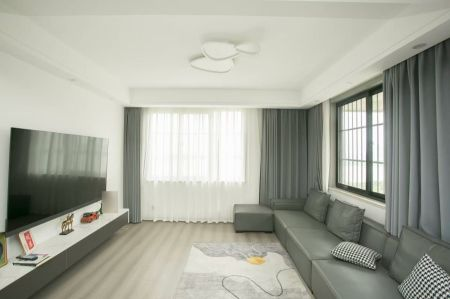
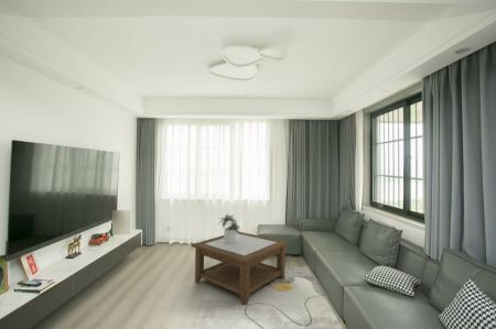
+ potted plant [218,213,241,243]
+ coffee table [191,231,290,305]
